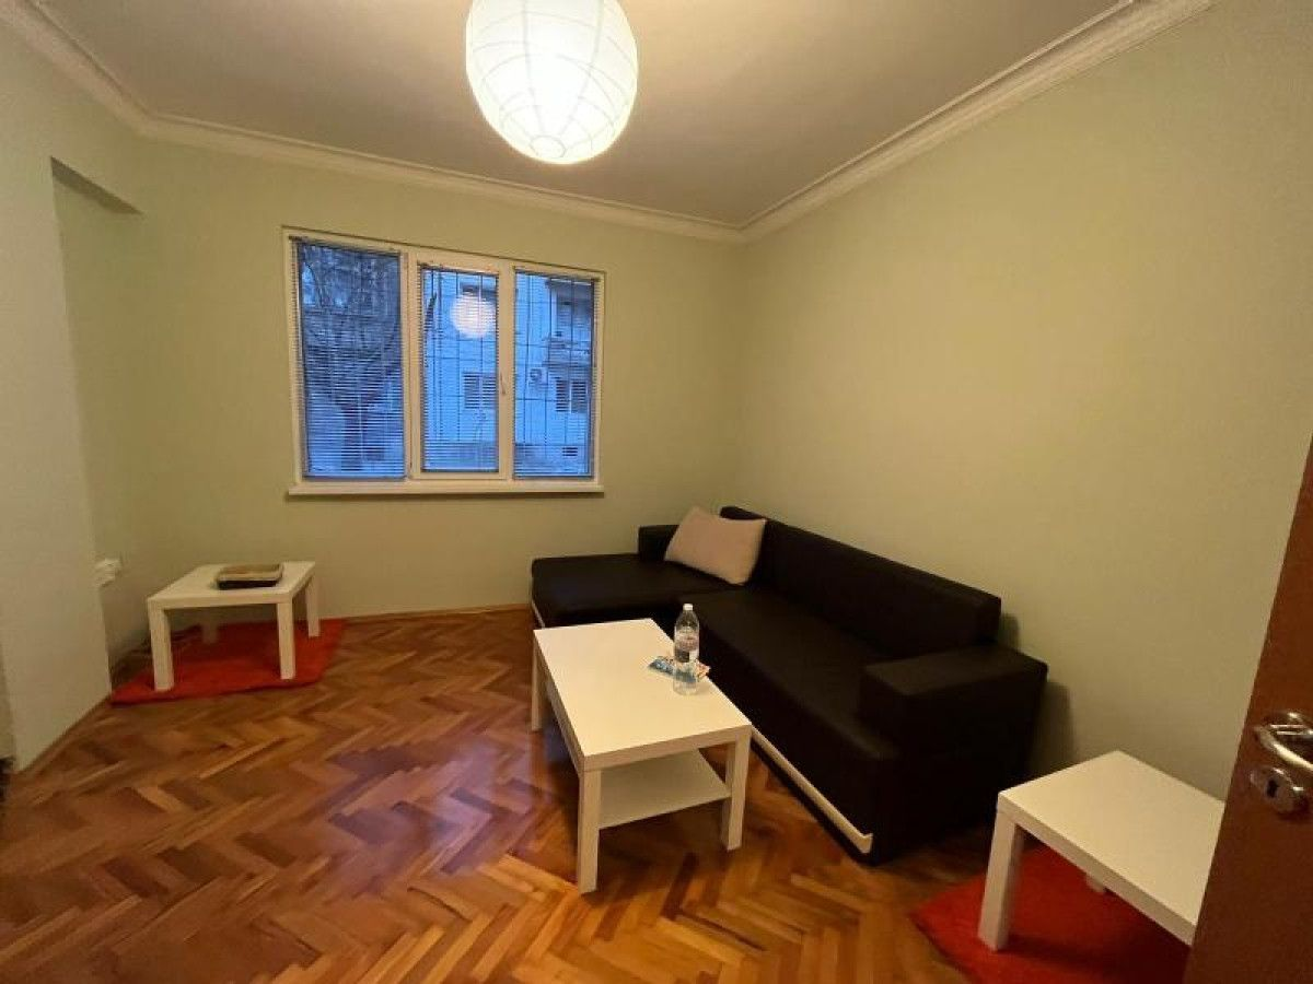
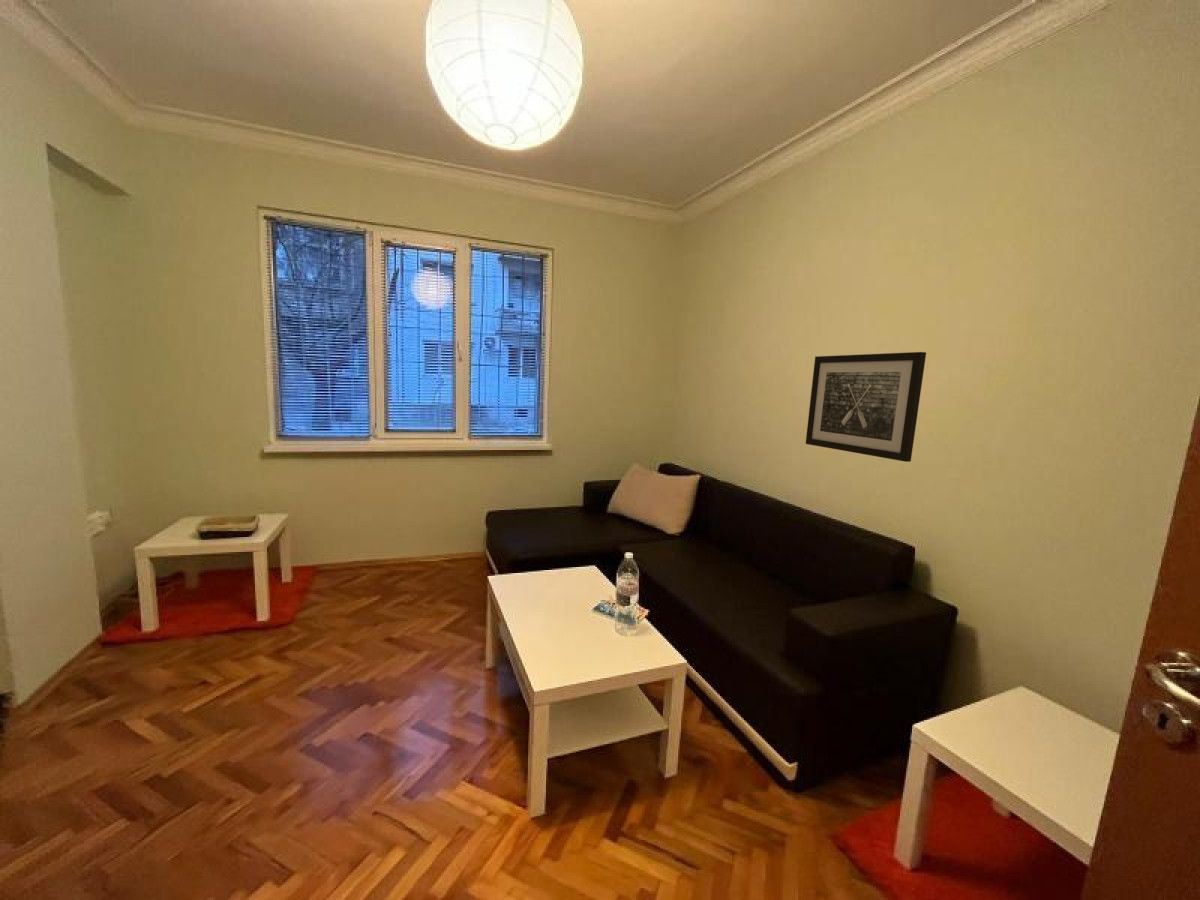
+ wall art [805,351,927,463]
